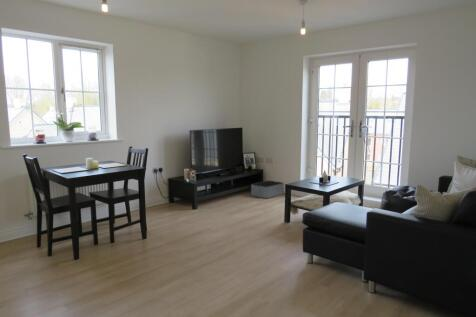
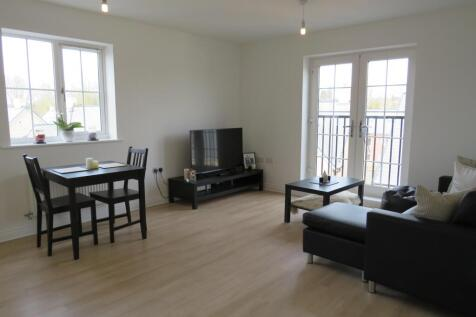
- storage bin [250,180,285,199]
